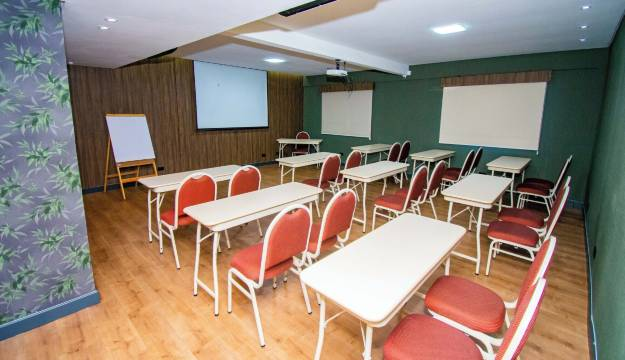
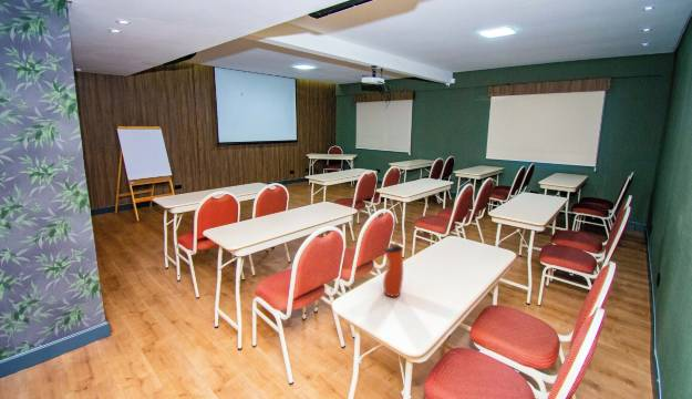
+ water bottle [382,242,404,298]
